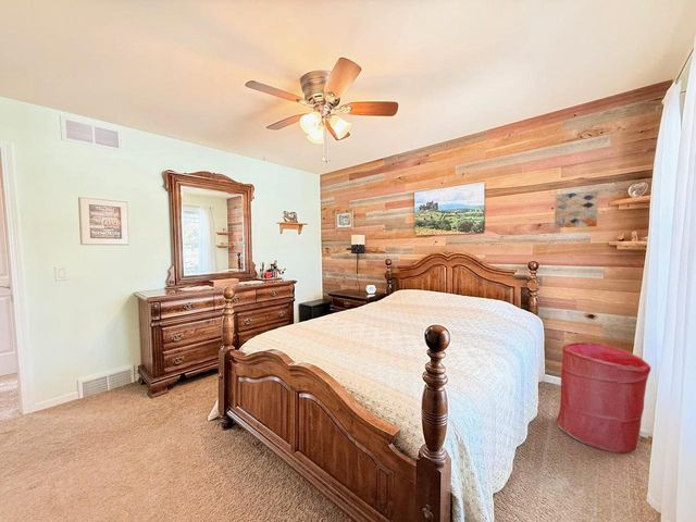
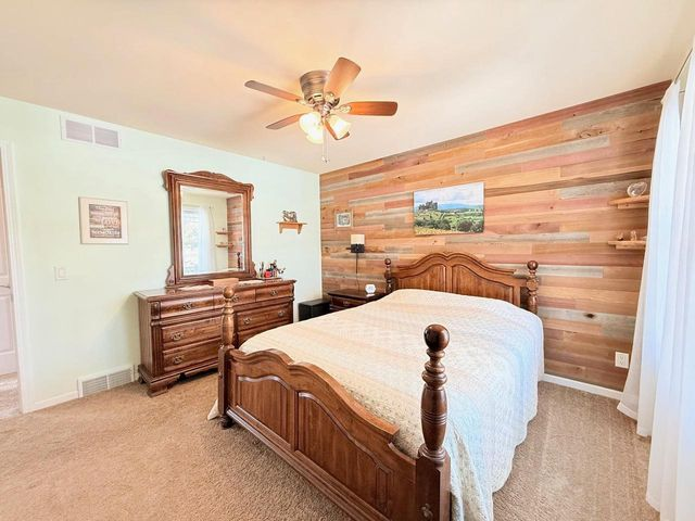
- wall art [554,190,599,228]
- laundry hamper [556,341,651,453]
